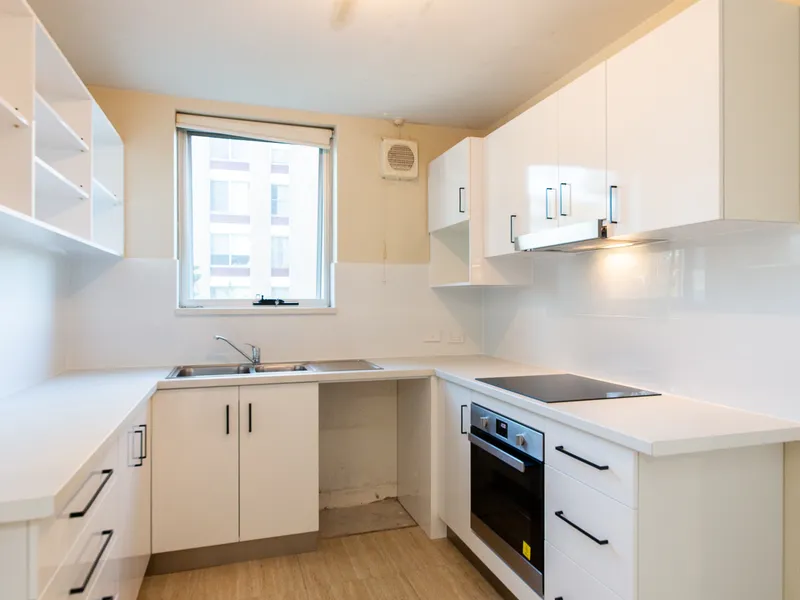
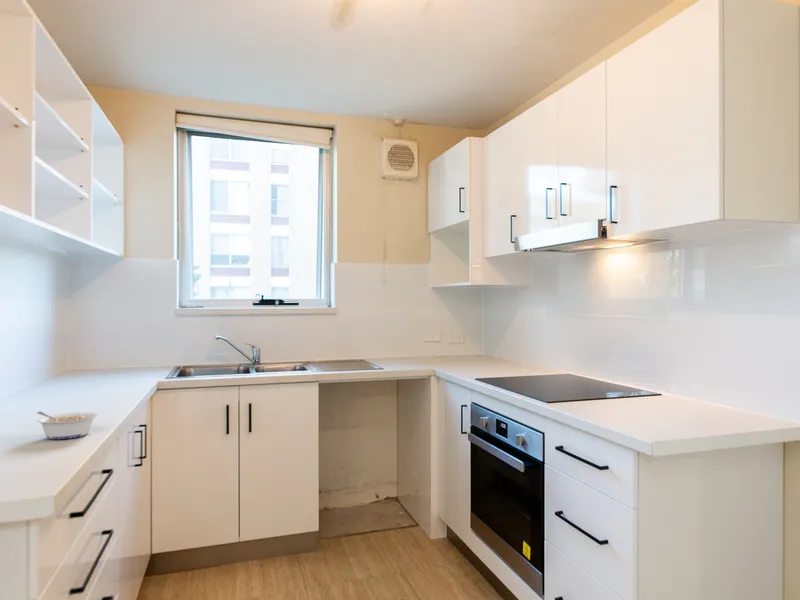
+ legume [36,411,99,440]
